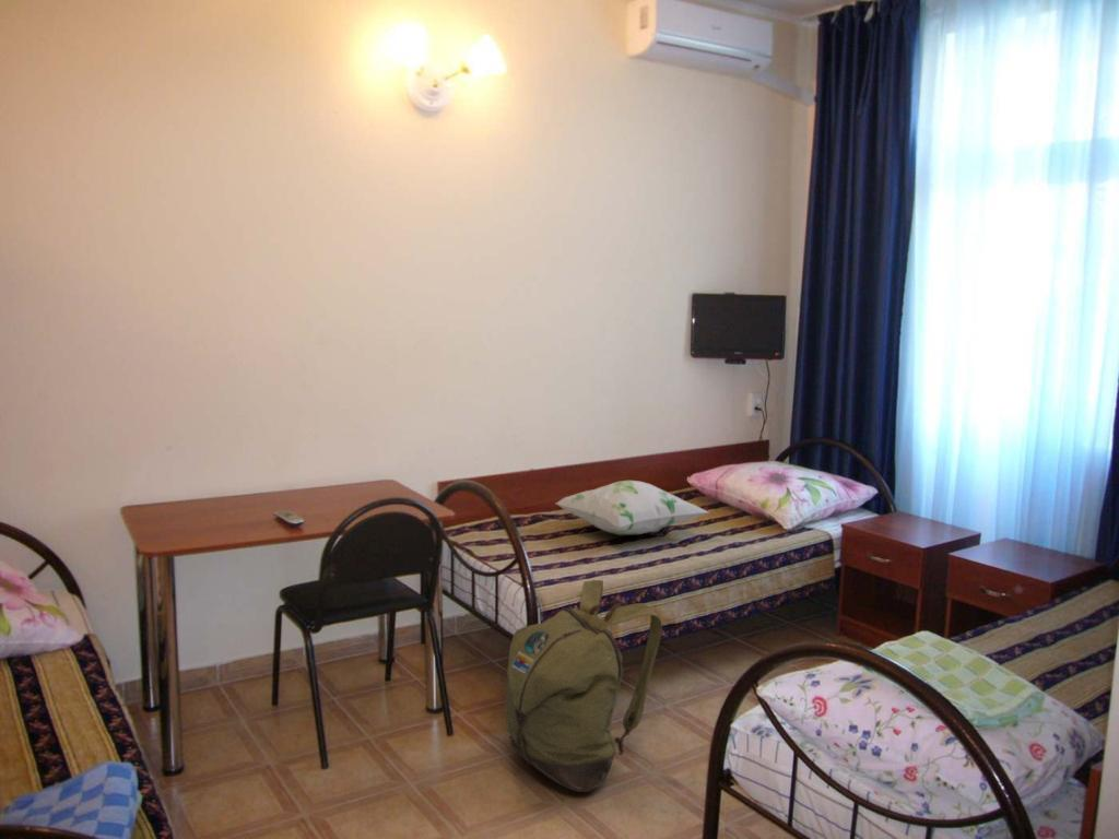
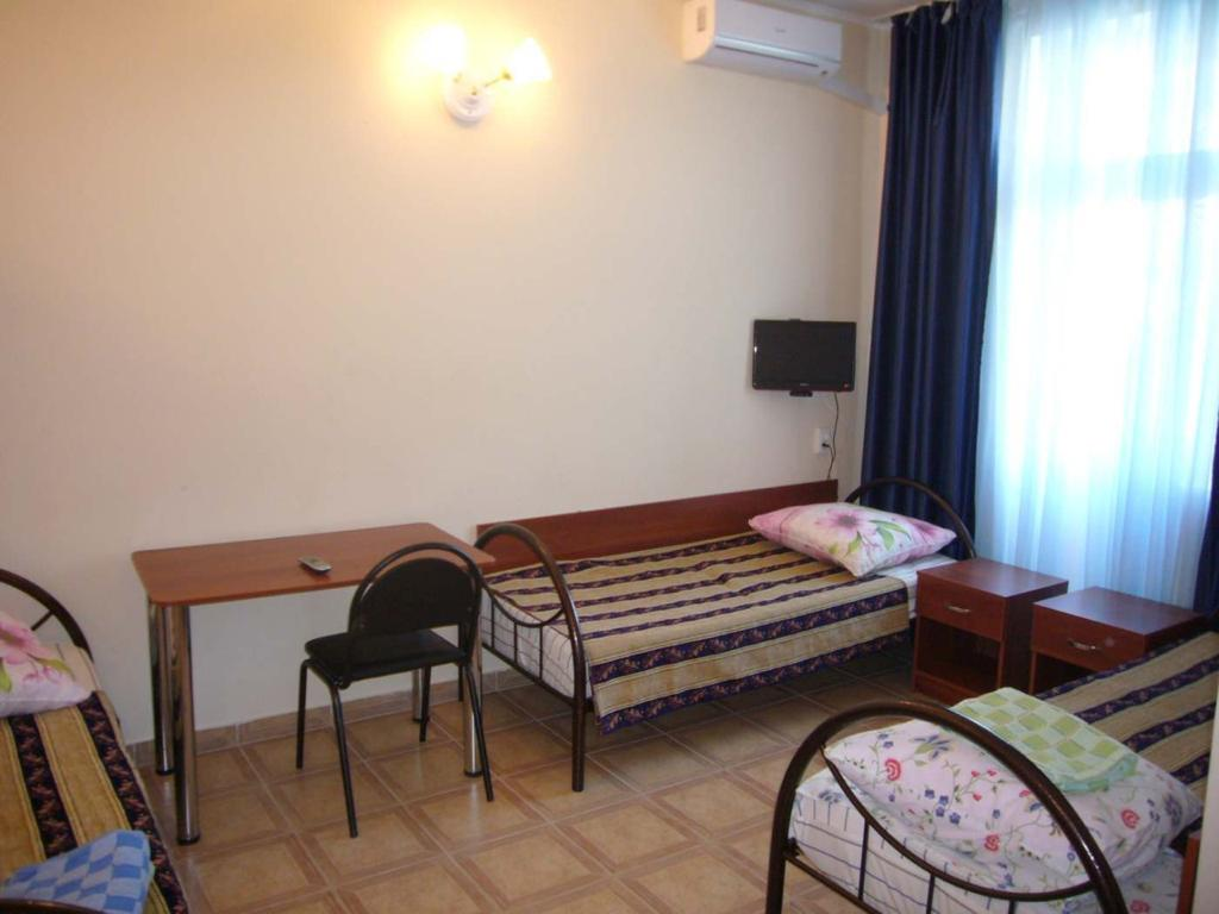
- decorative pillow [555,480,709,536]
- backpack [504,579,663,793]
